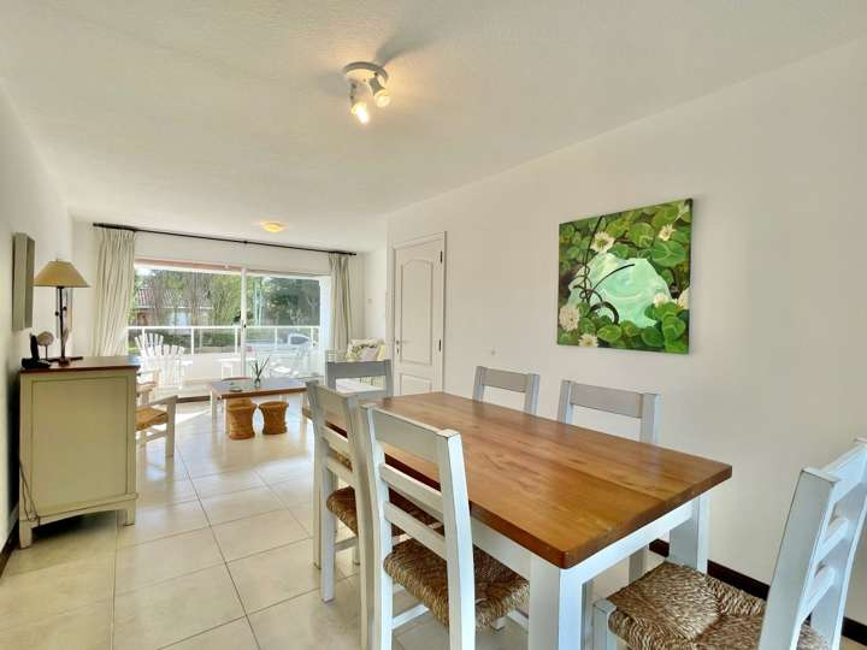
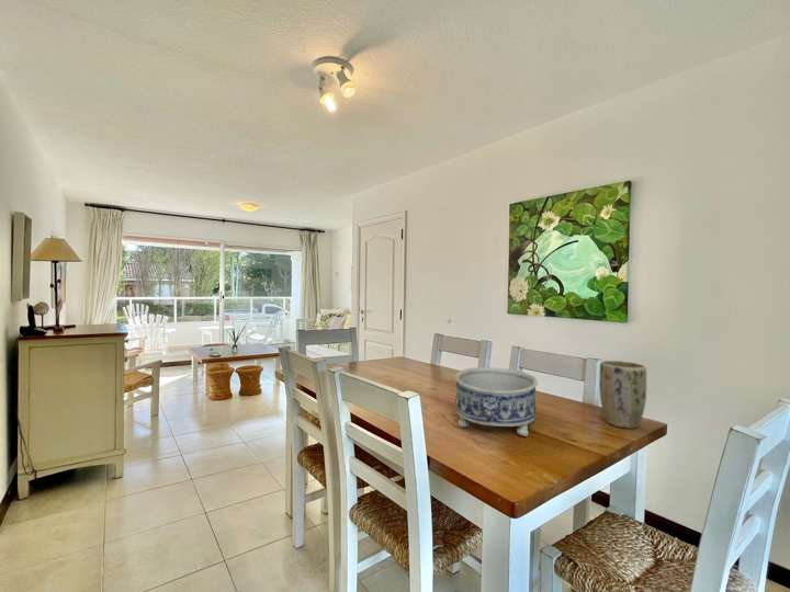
+ plant pot [598,360,647,430]
+ decorative bowl [454,366,539,437]
